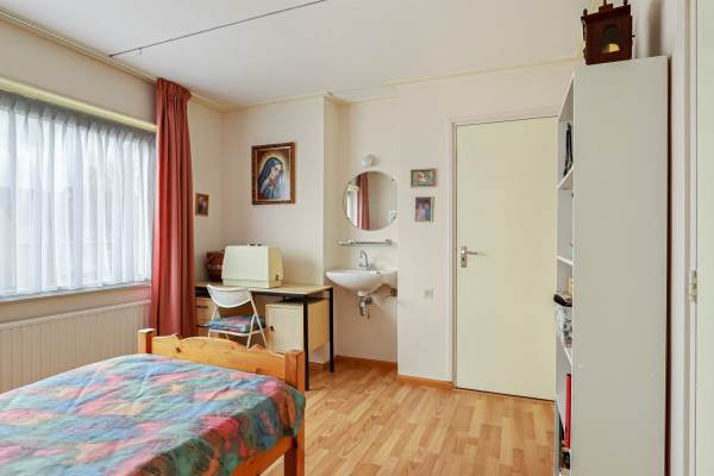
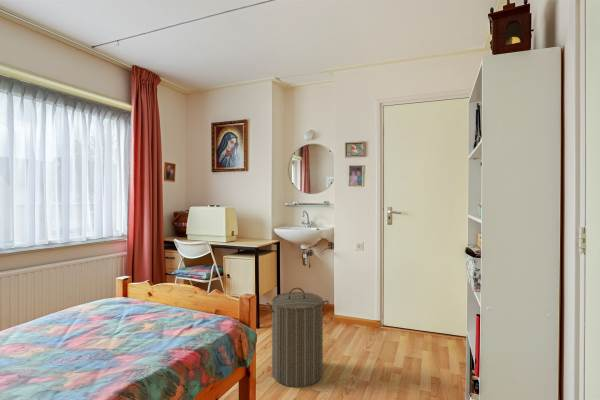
+ laundry hamper [265,287,330,388]
